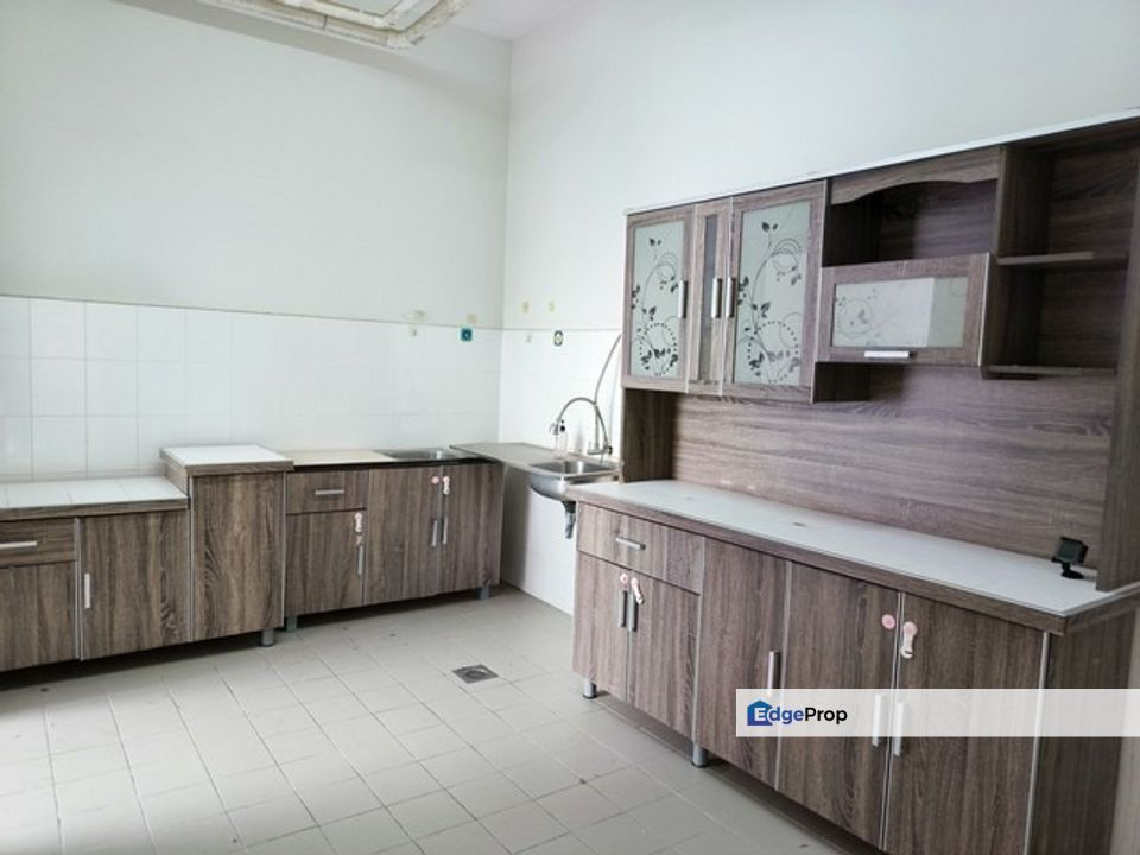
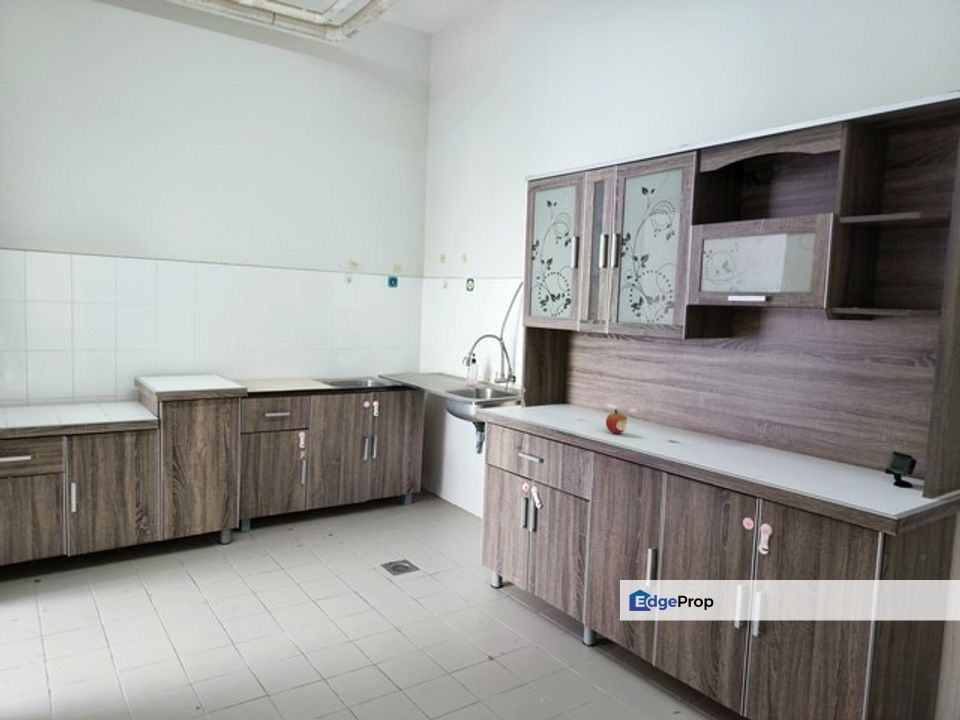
+ fruit [605,408,628,434]
